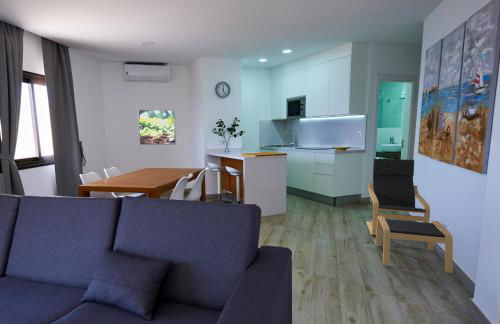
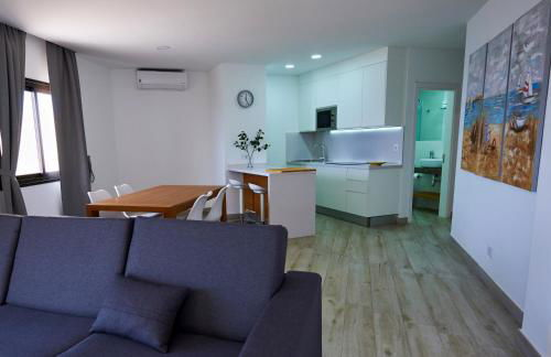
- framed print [137,108,177,146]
- lounge chair [366,158,454,274]
